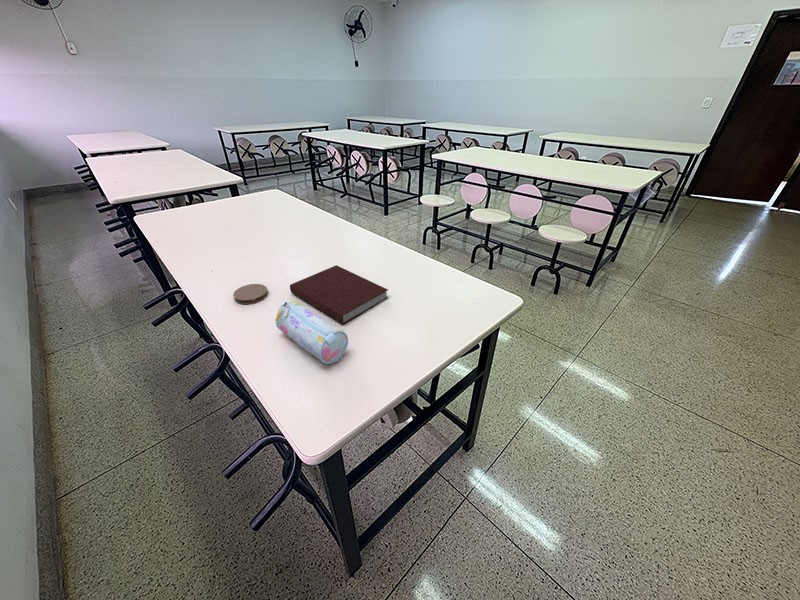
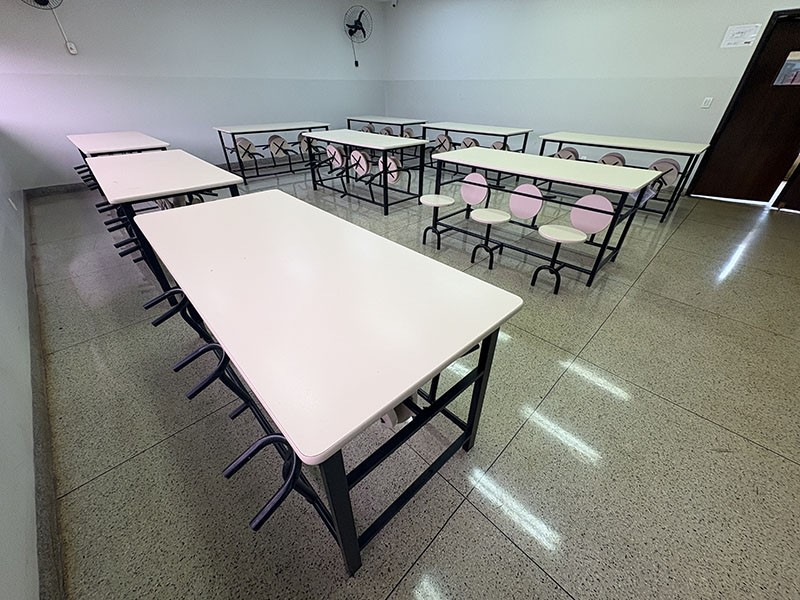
- coaster [232,283,269,305]
- pencil case [274,300,349,365]
- notebook [289,264,389,325]
